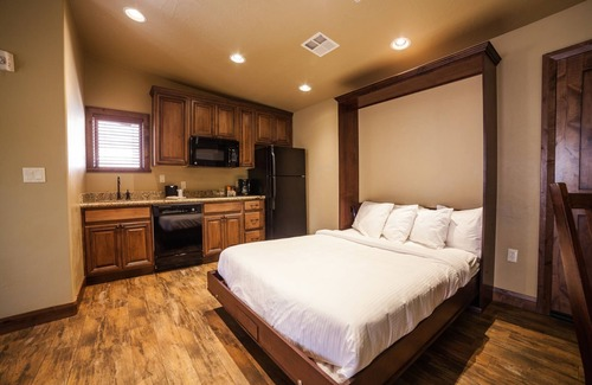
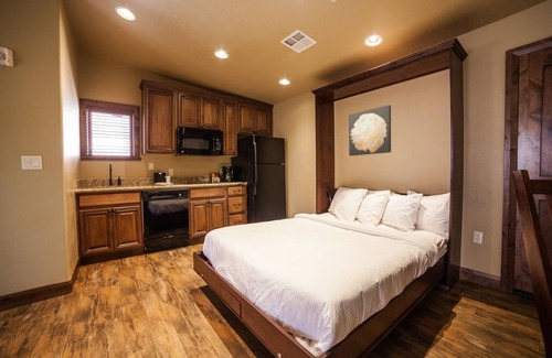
+ wall art [348,104,392,156]
